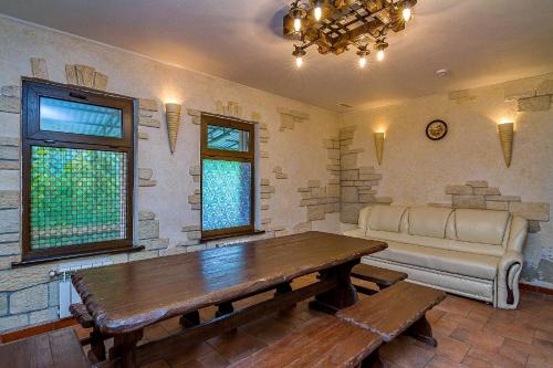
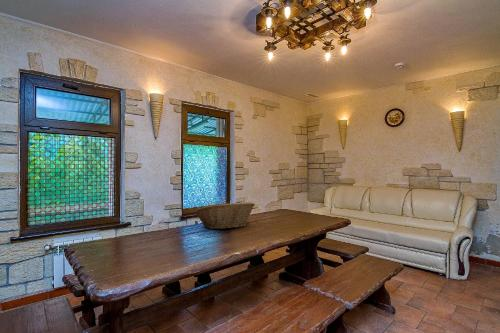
+ fruit basket [193,201,256,230]
